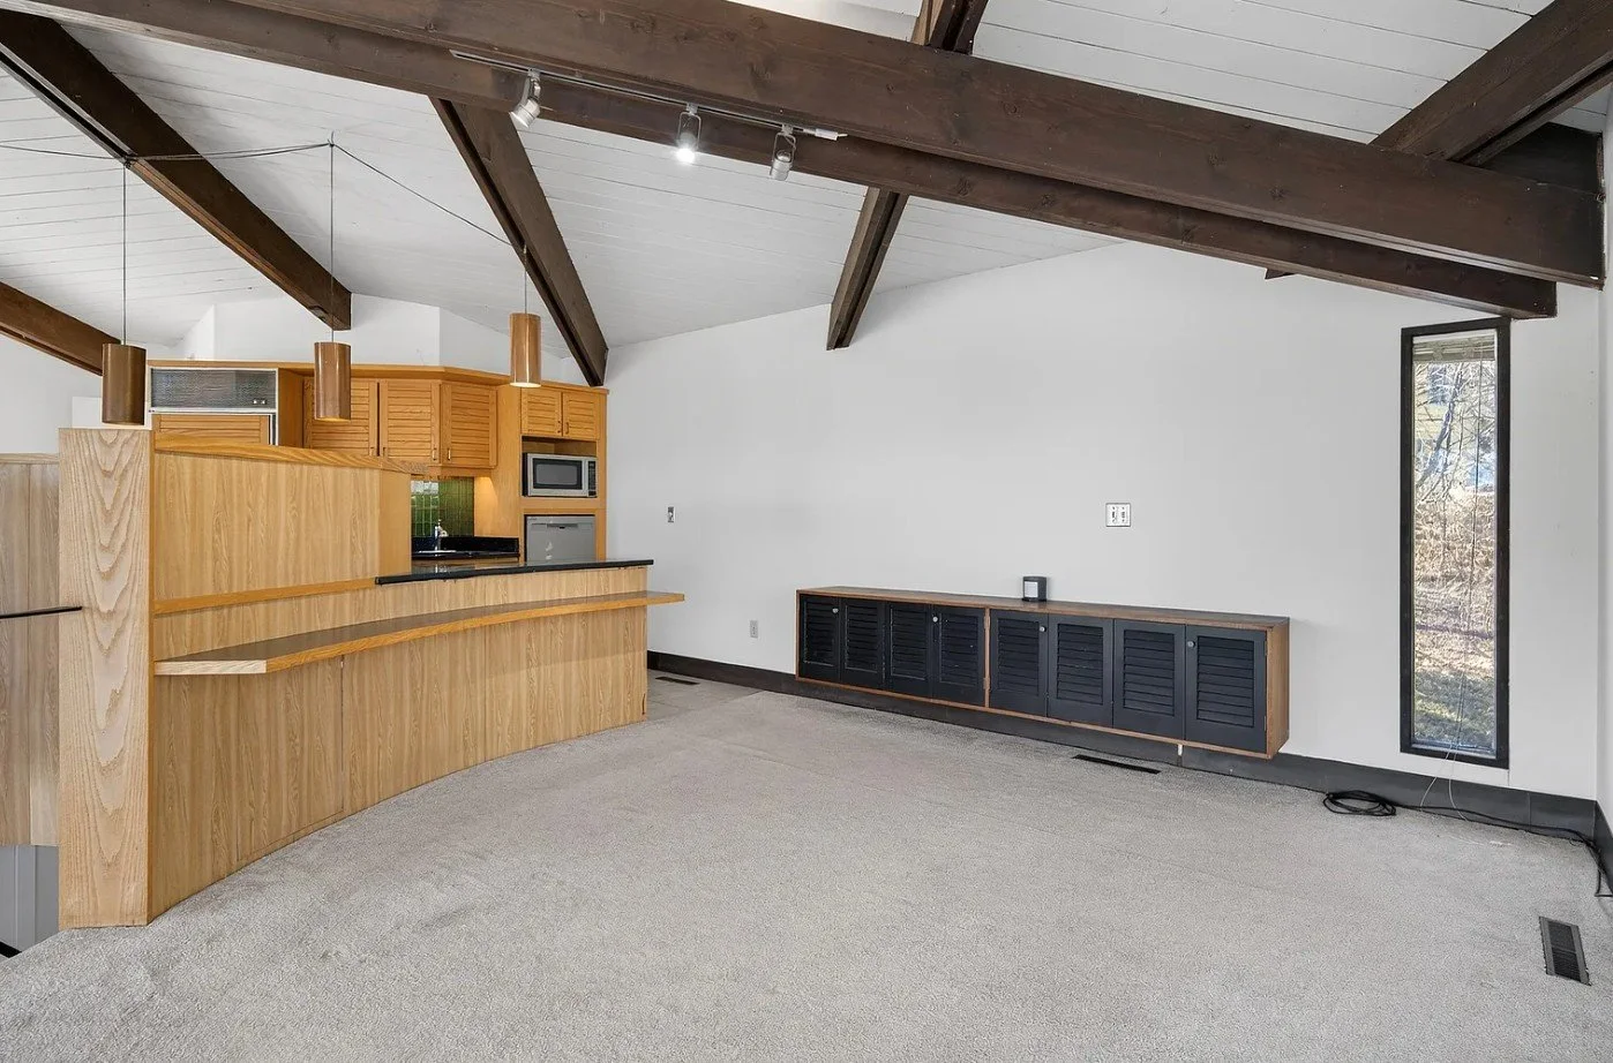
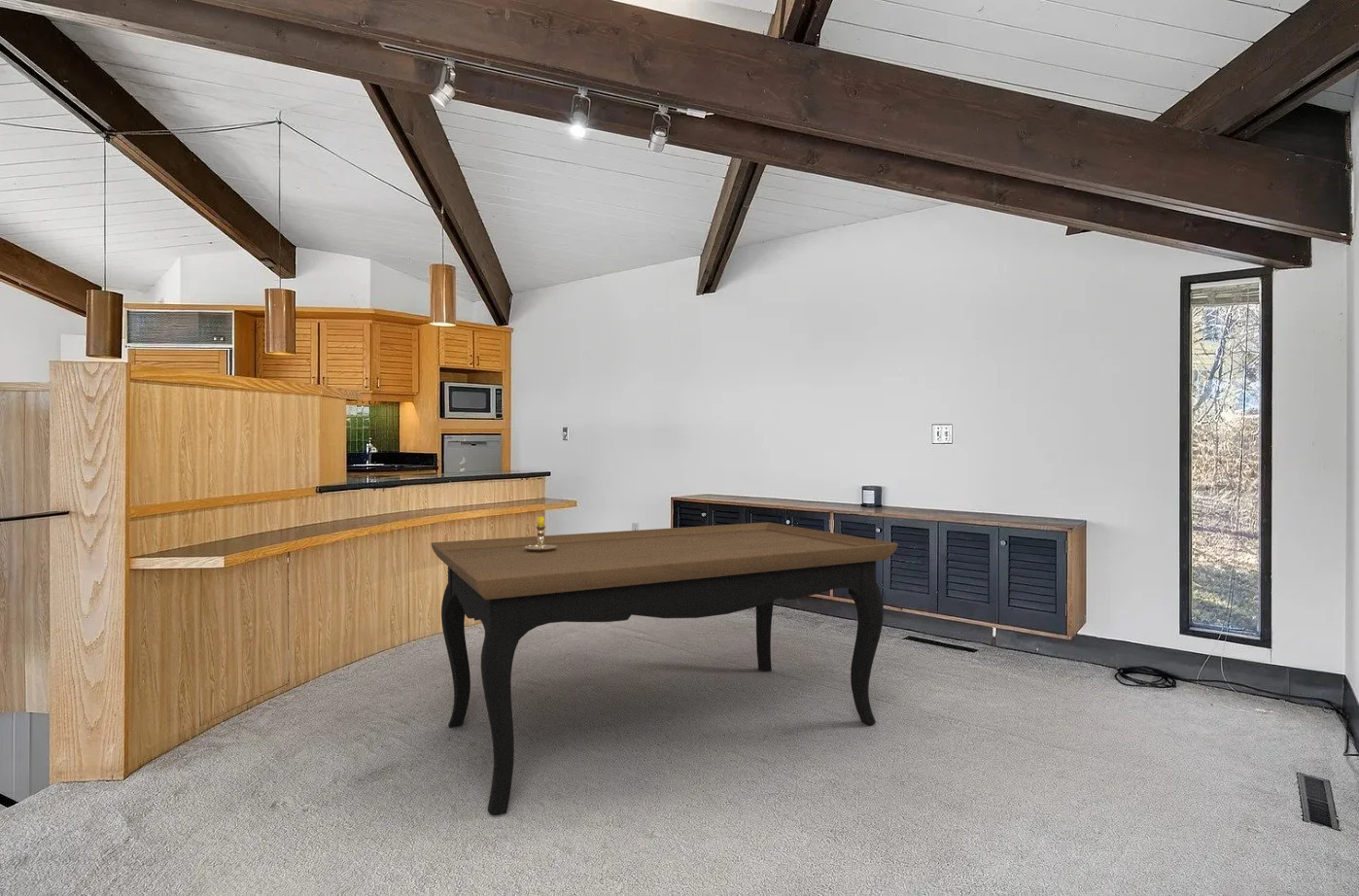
+ dining table [431,521,899,816]
+ candlestick [524,516,557,552]
